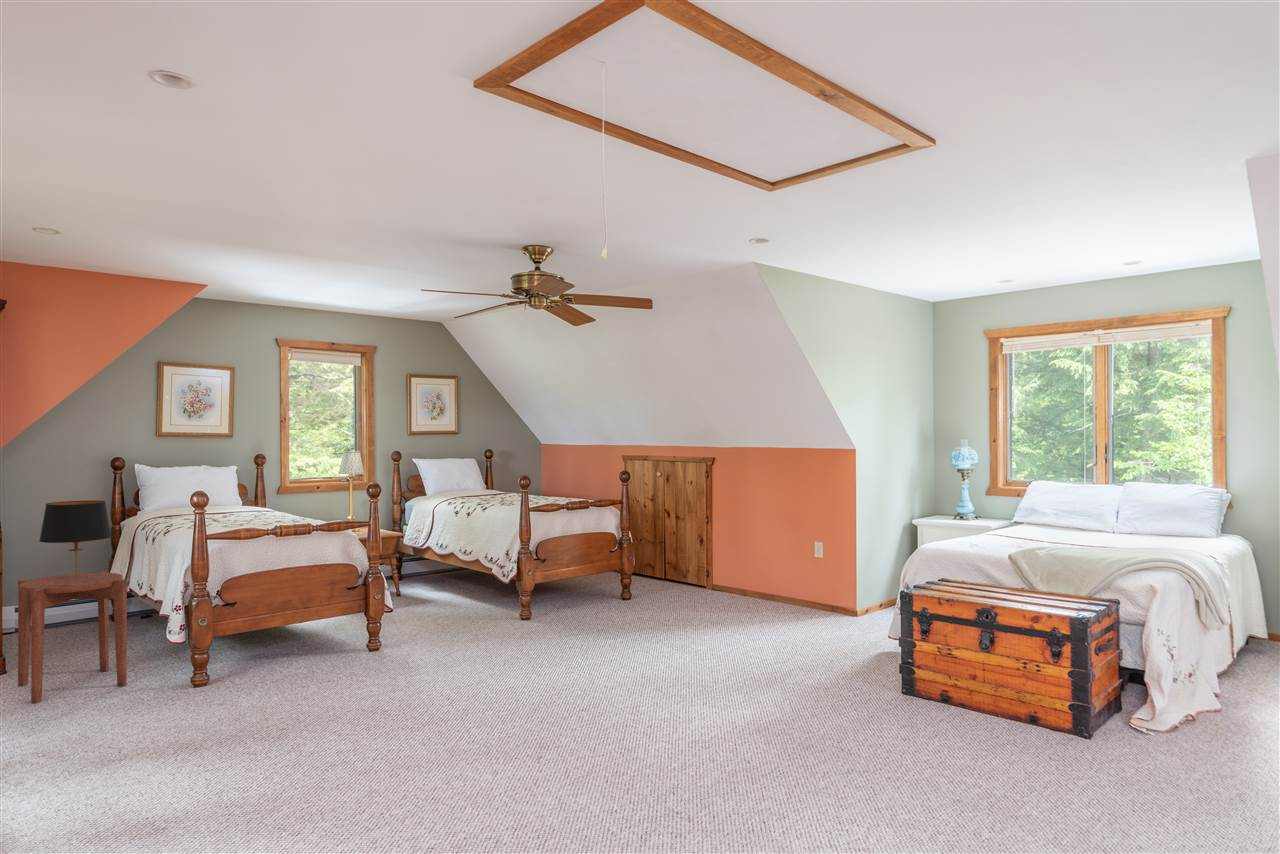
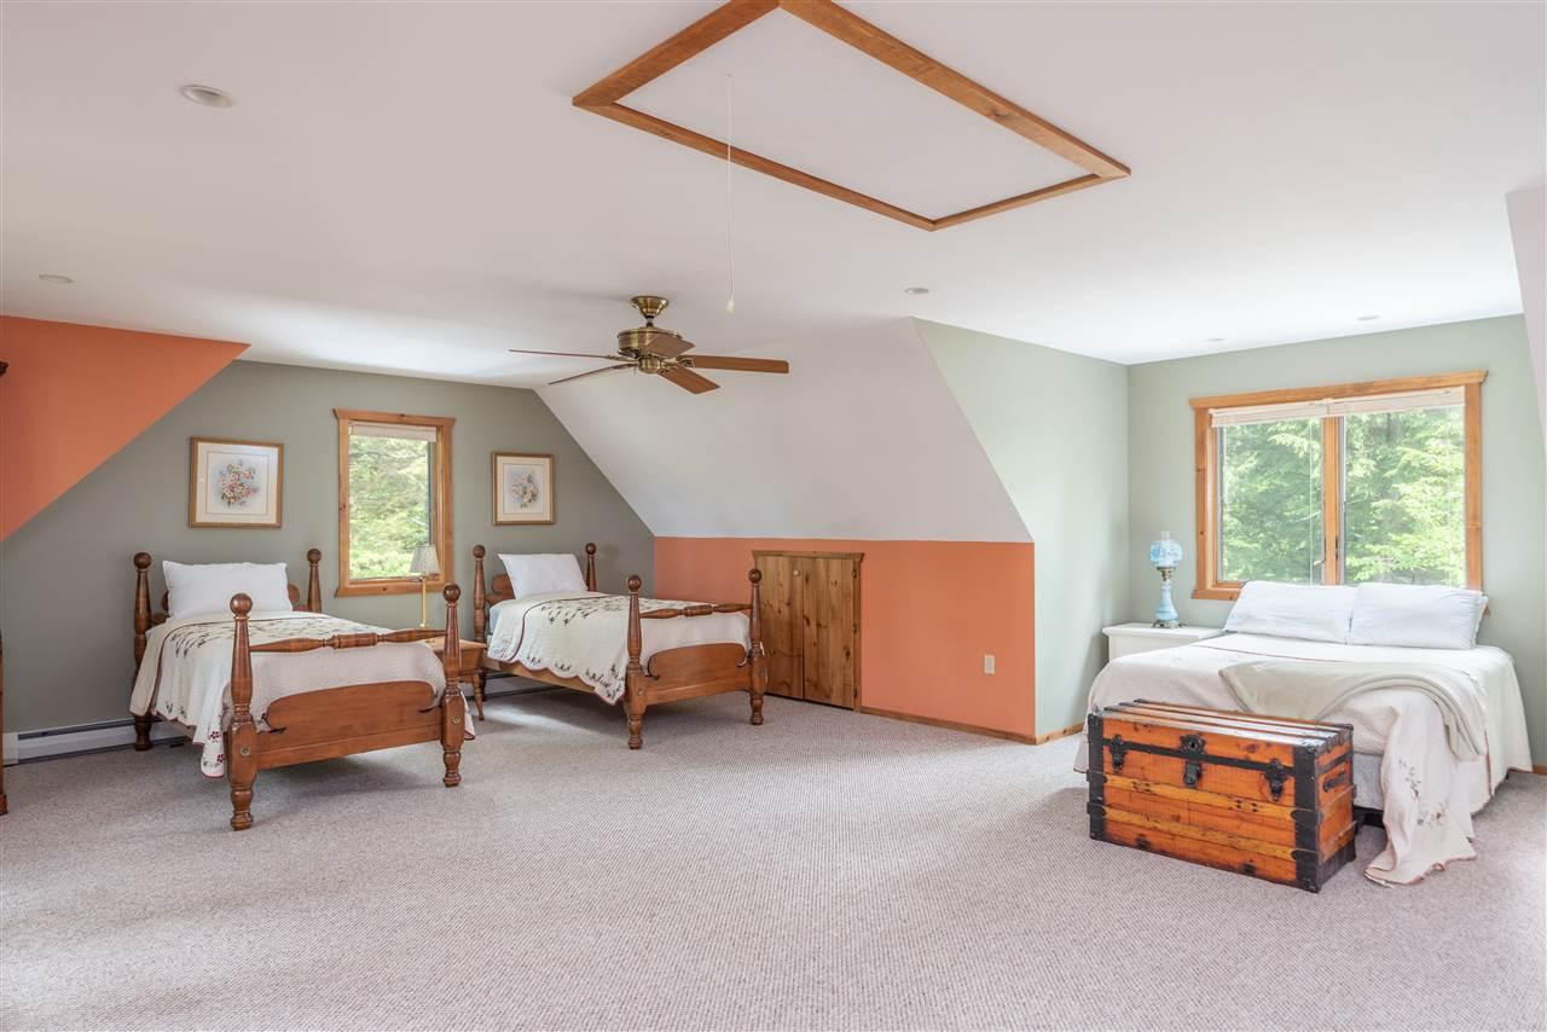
- table lamp [38,500,112,578]
- side table [17,570,128,704]
